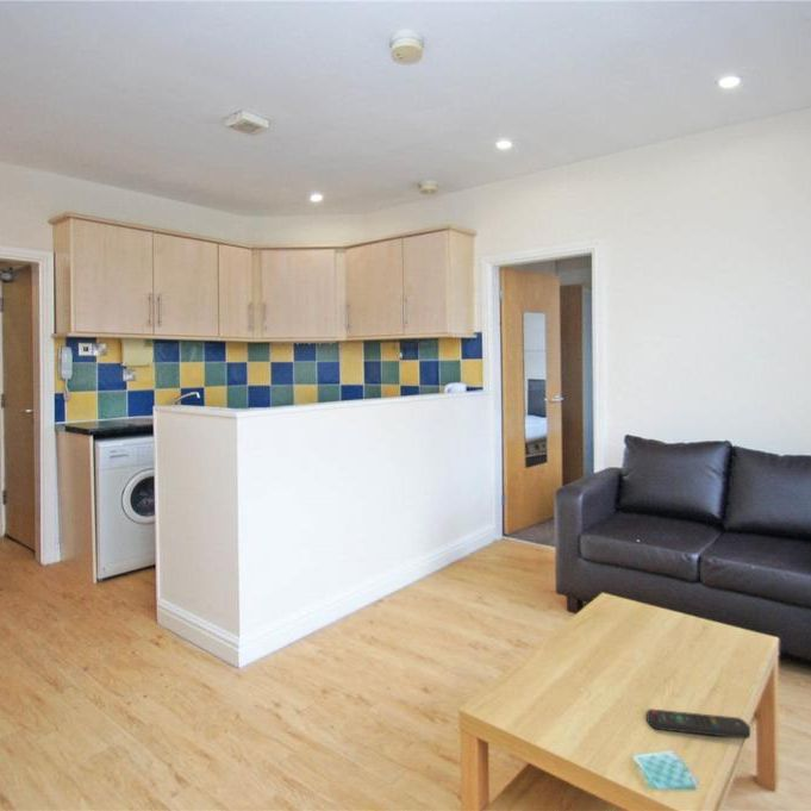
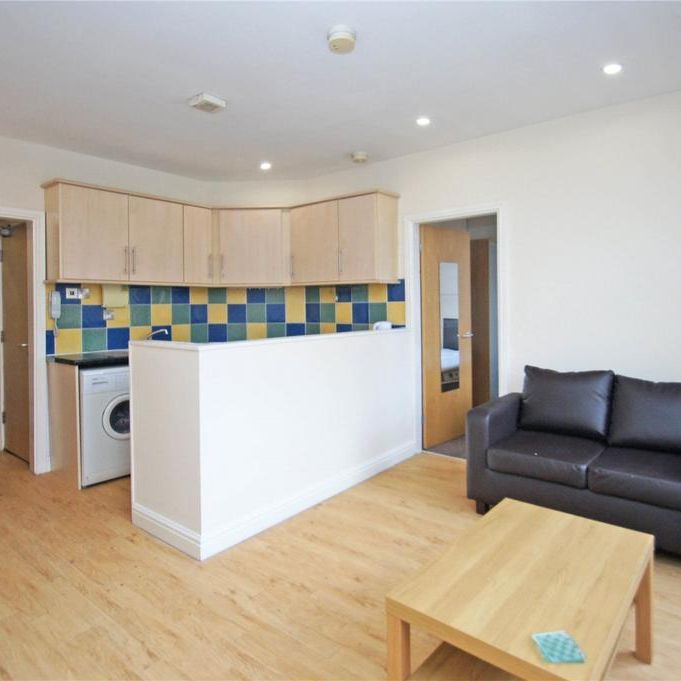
- remote control [645,707,751,740]
